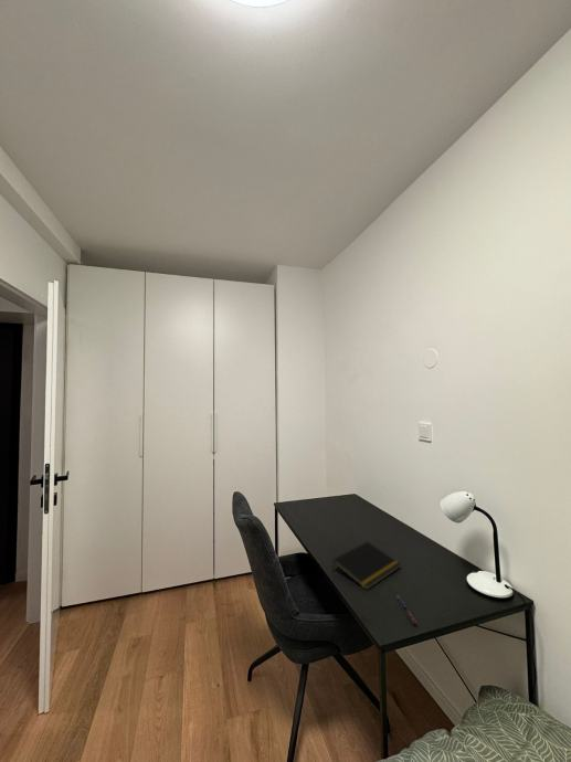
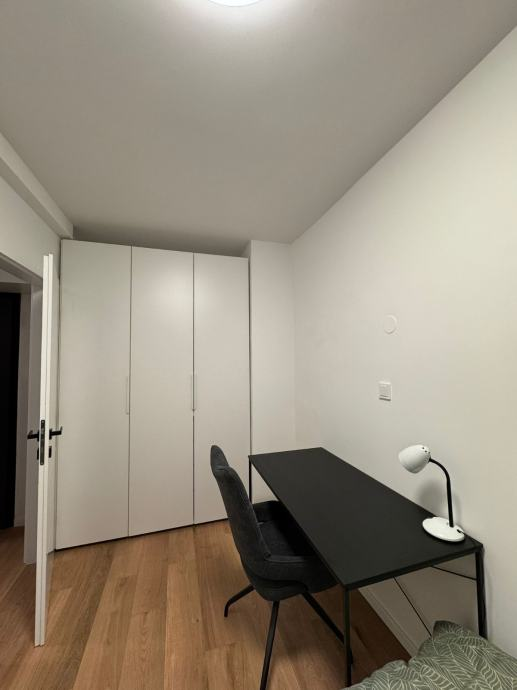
- pen [394,594,417,626]
- notepad [331,541,402,591]
